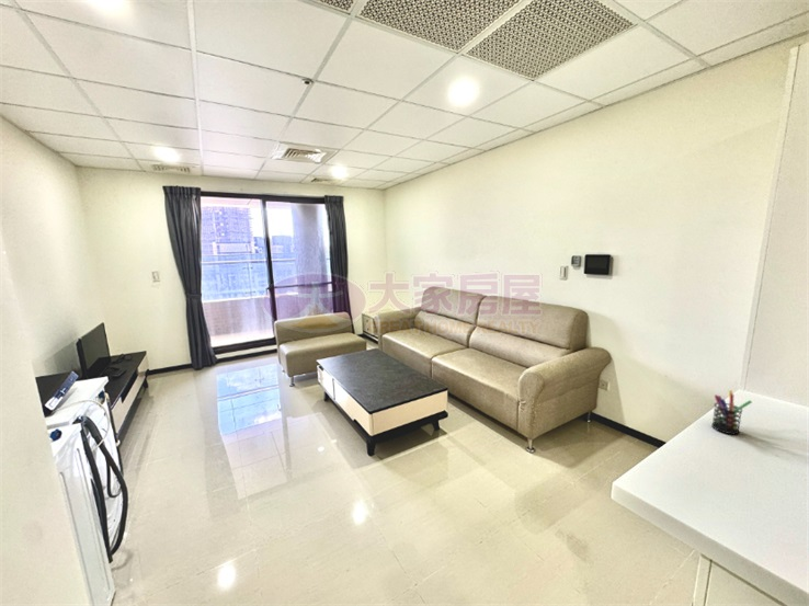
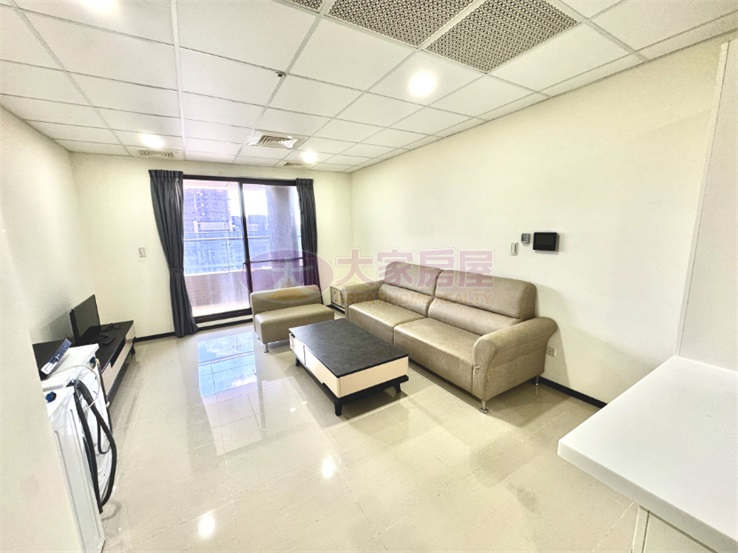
- pen holder [710,389,753,435]
